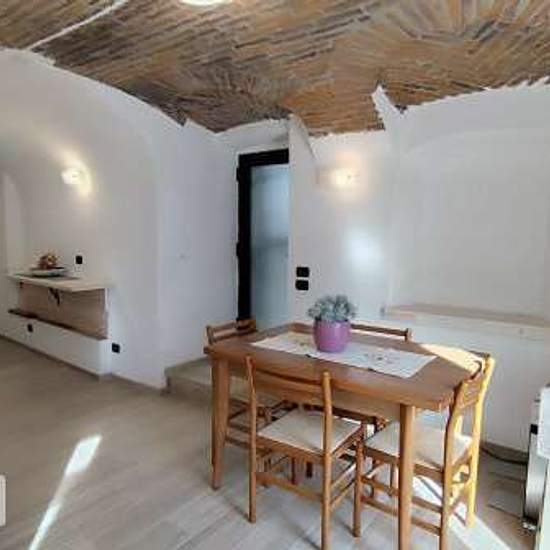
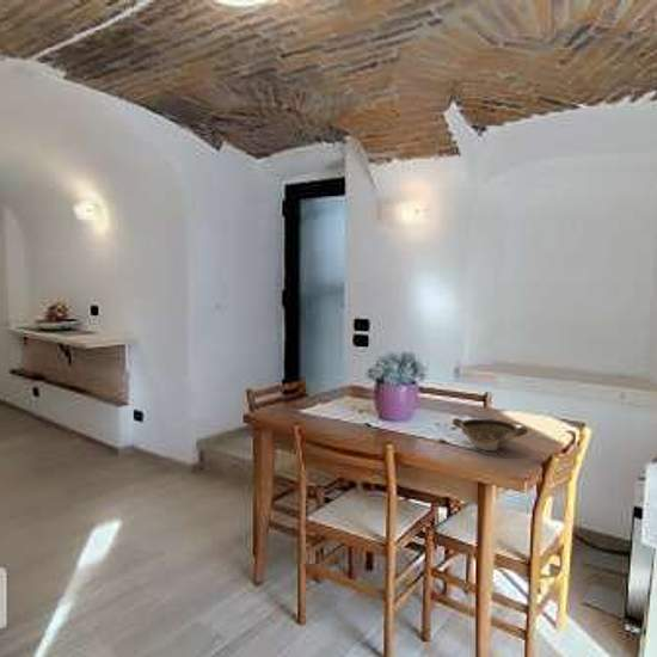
+ bowl [452,417,529,452]
